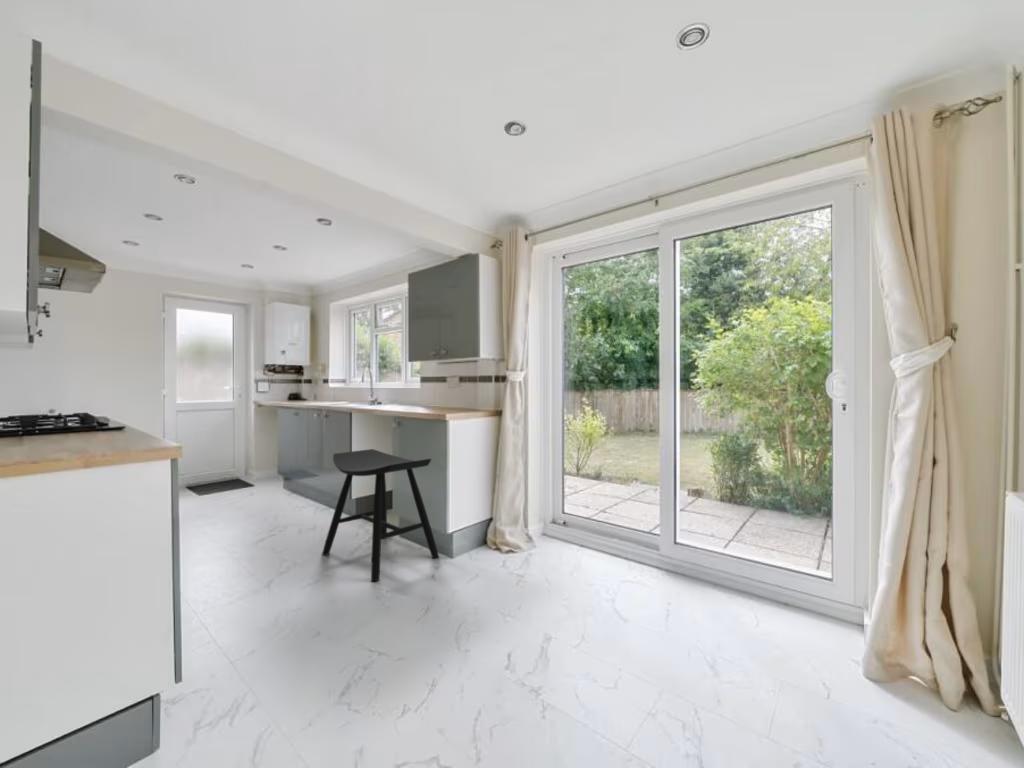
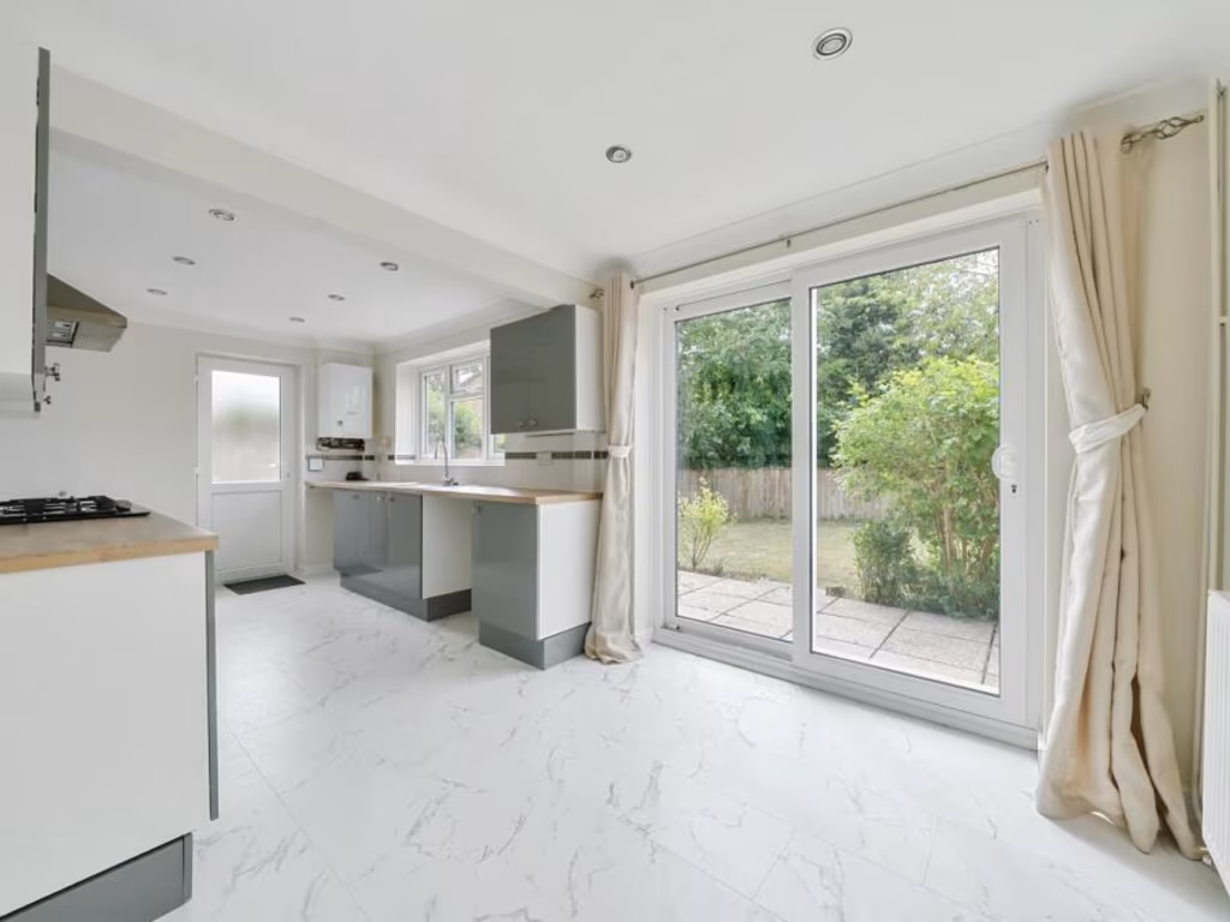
- stool [321,448,440,582]
